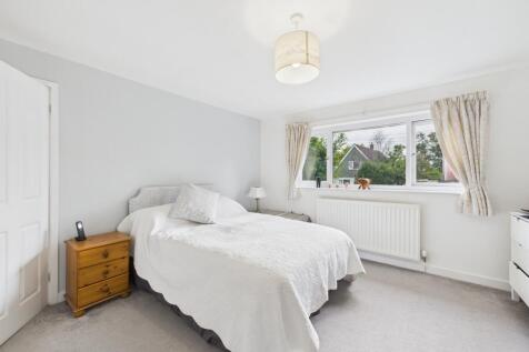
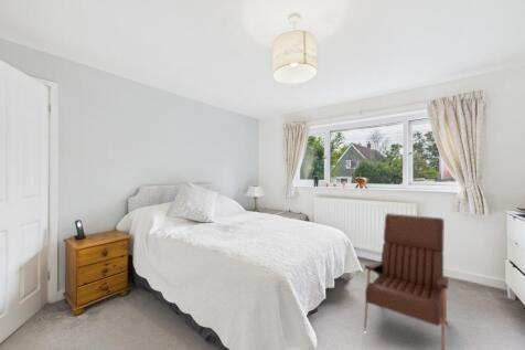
+ armchair [363,212,450,350]
